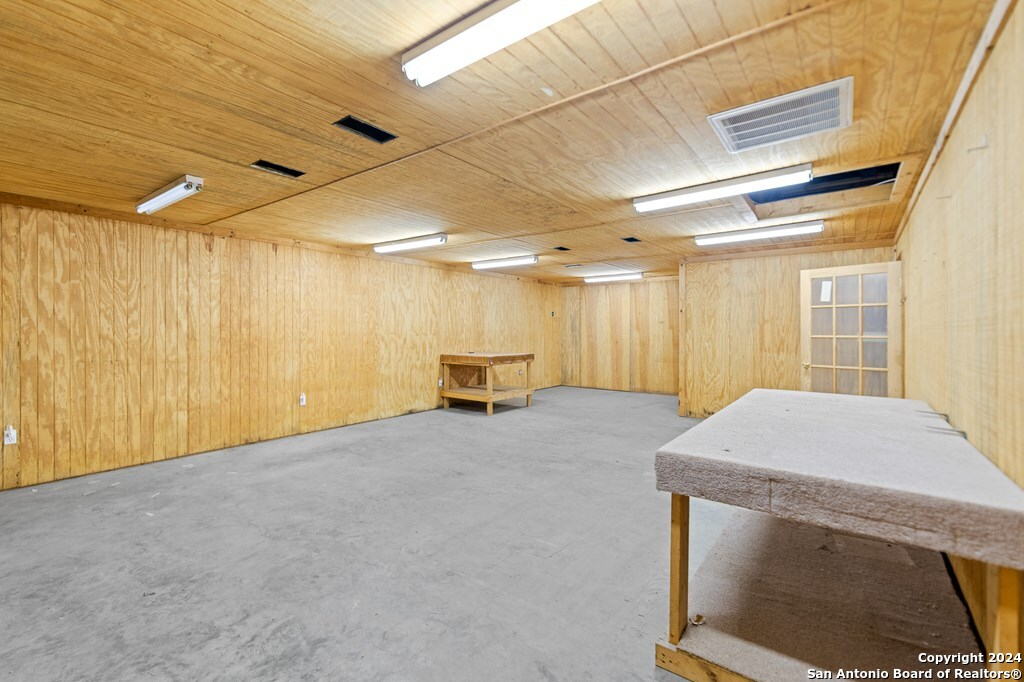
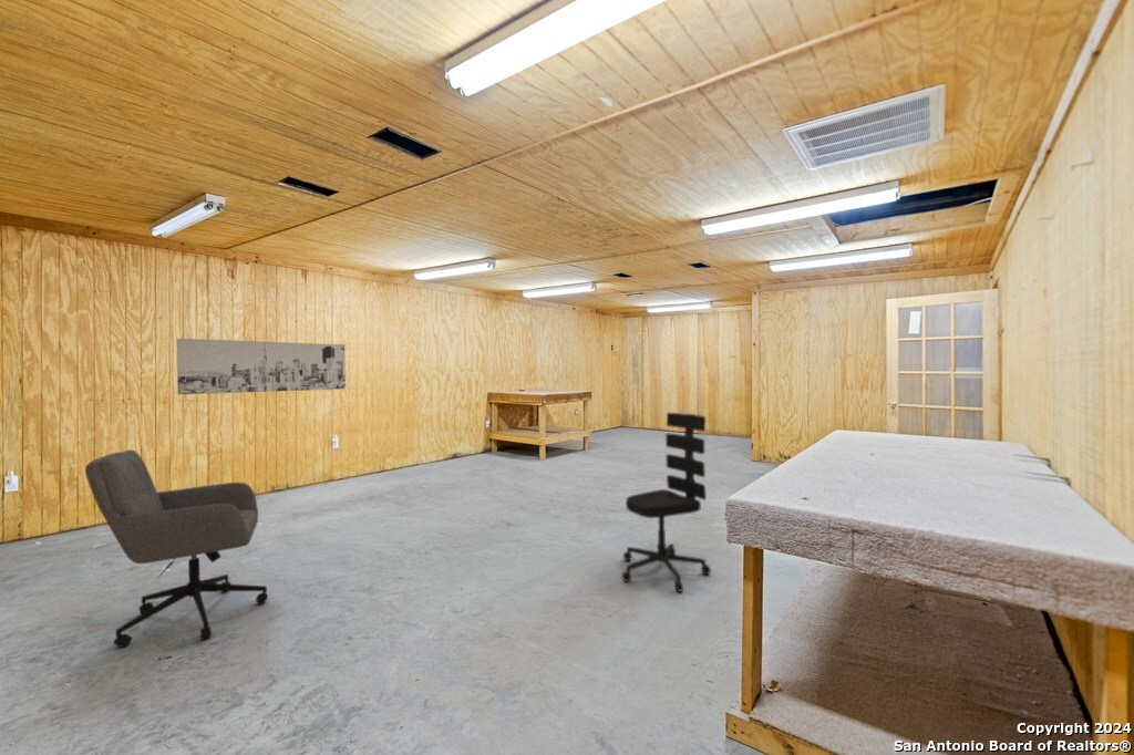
+ wall art [176,338,347,396]
+ office chair [620,412,712,593]
+ office chair [84,448,269,649]
